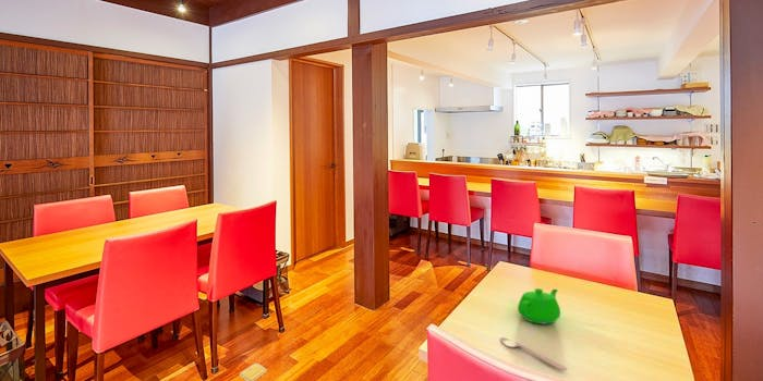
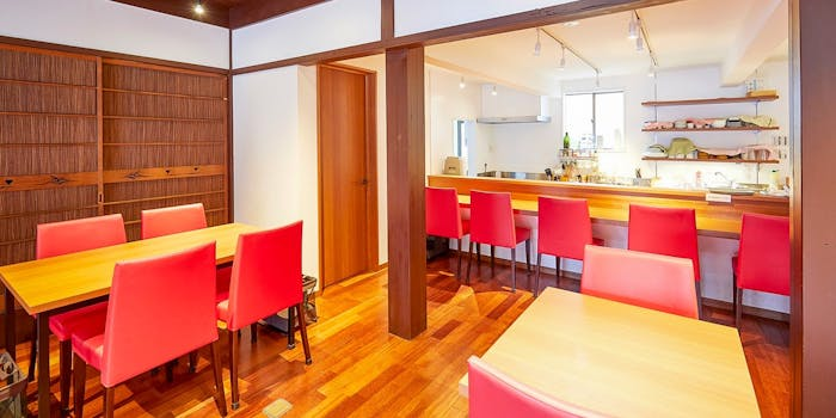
- spoon [499,336,568,371]
- teapot [517,287,561,325]
